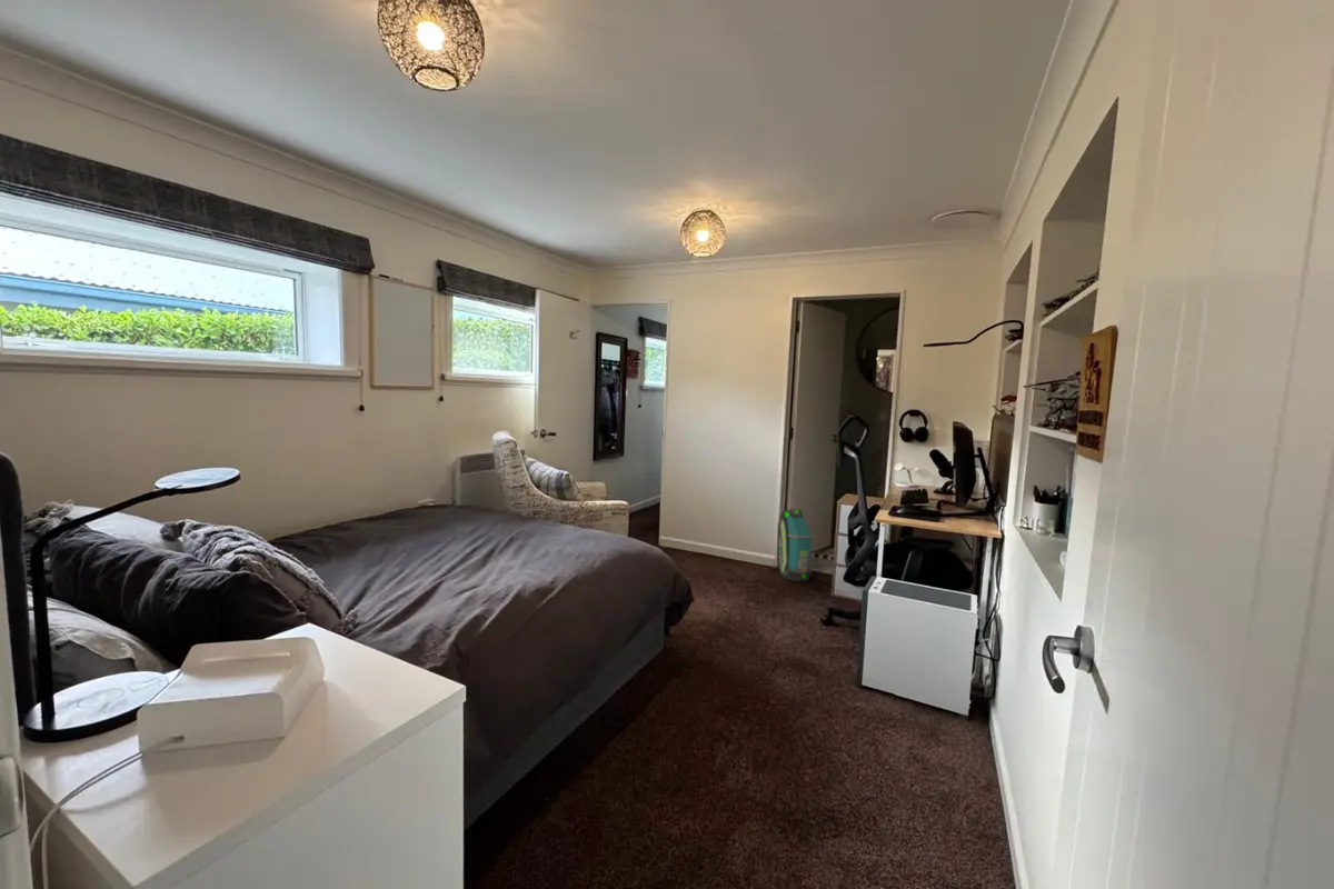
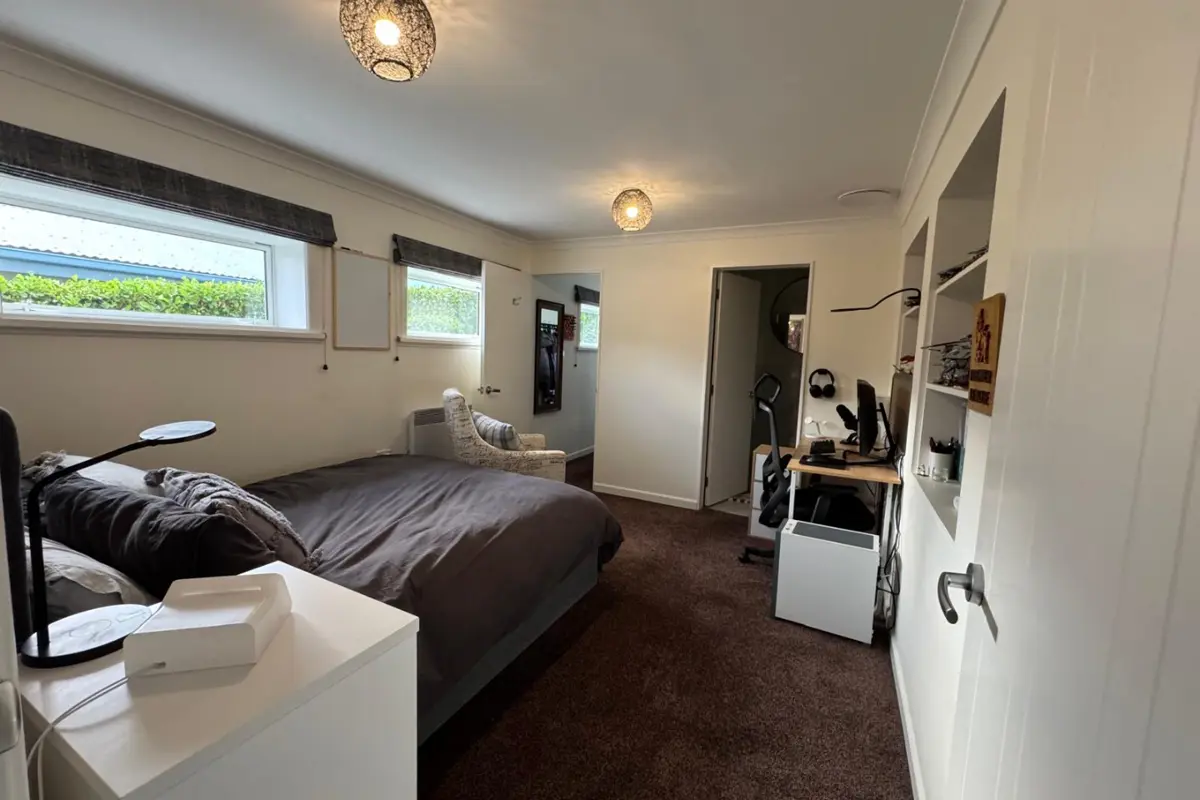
- backpack [776,508,814,582]
